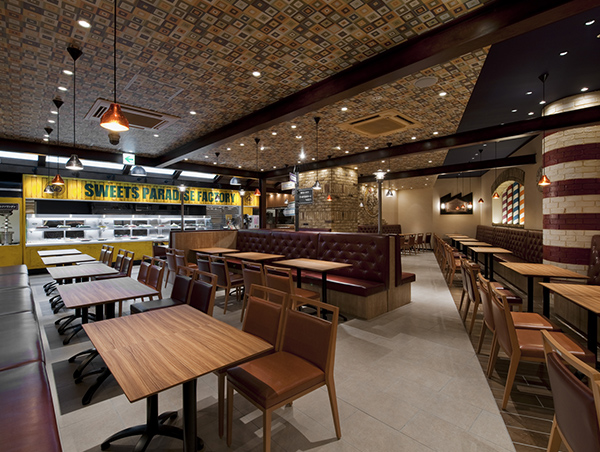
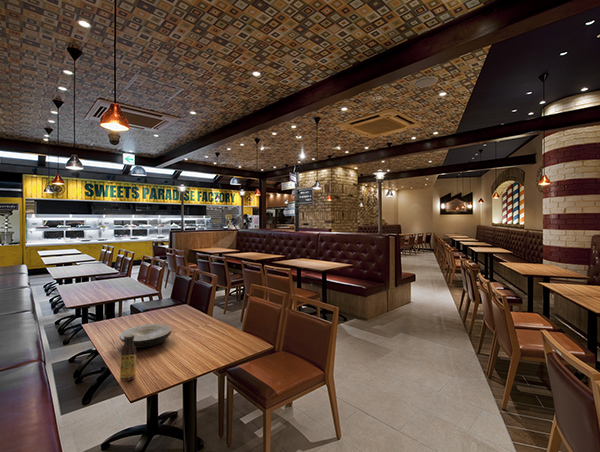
+ sauce bottle [119,334,137,382]
+ plate [119,323,172,349]
